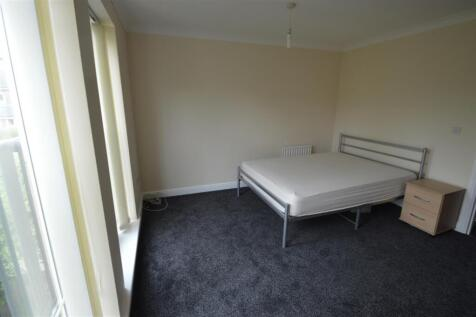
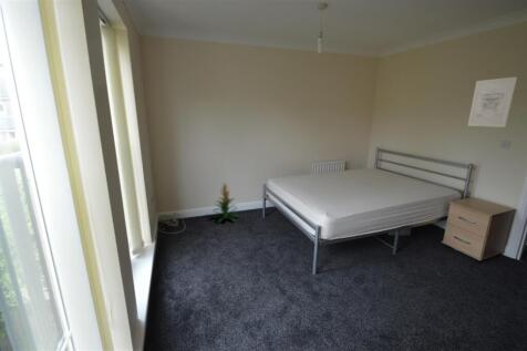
+ wall art [467,75,518,128]
+ indoor plant [211,180,240,224]
